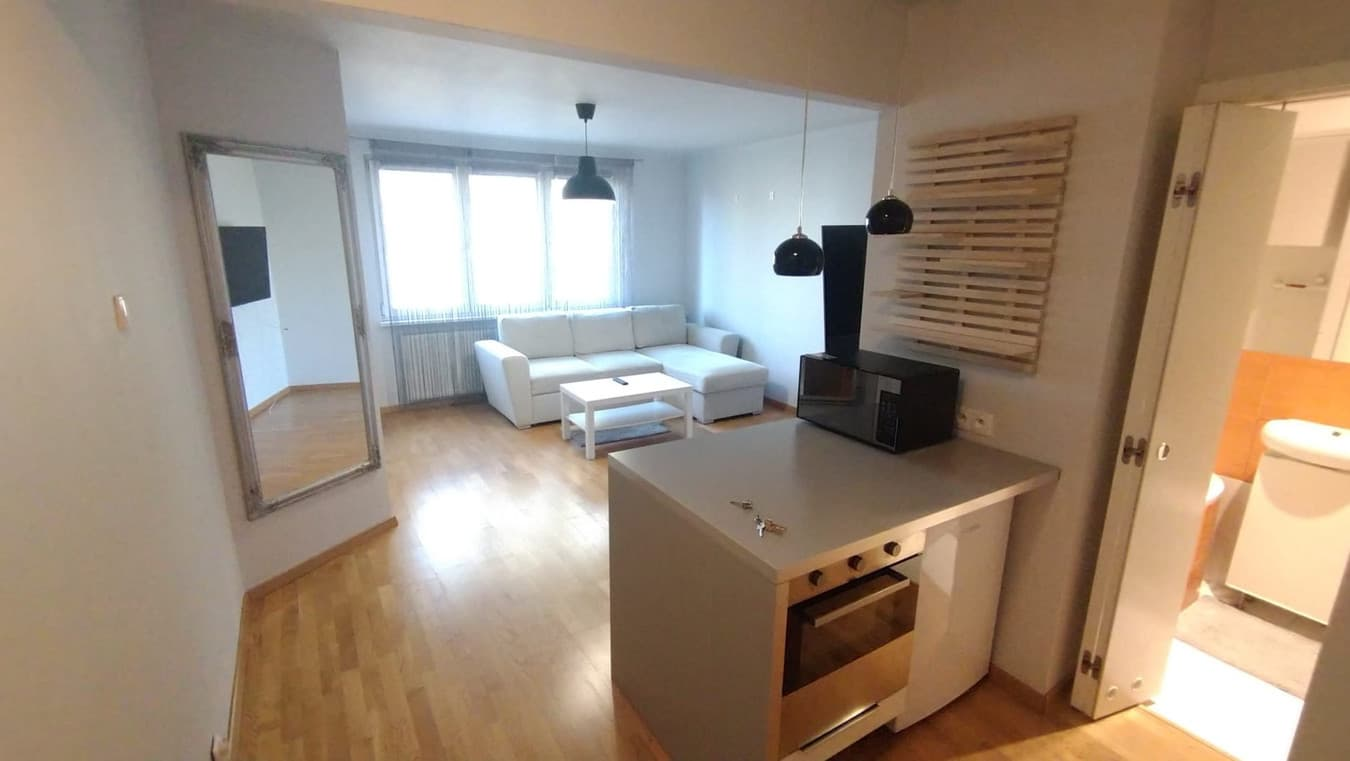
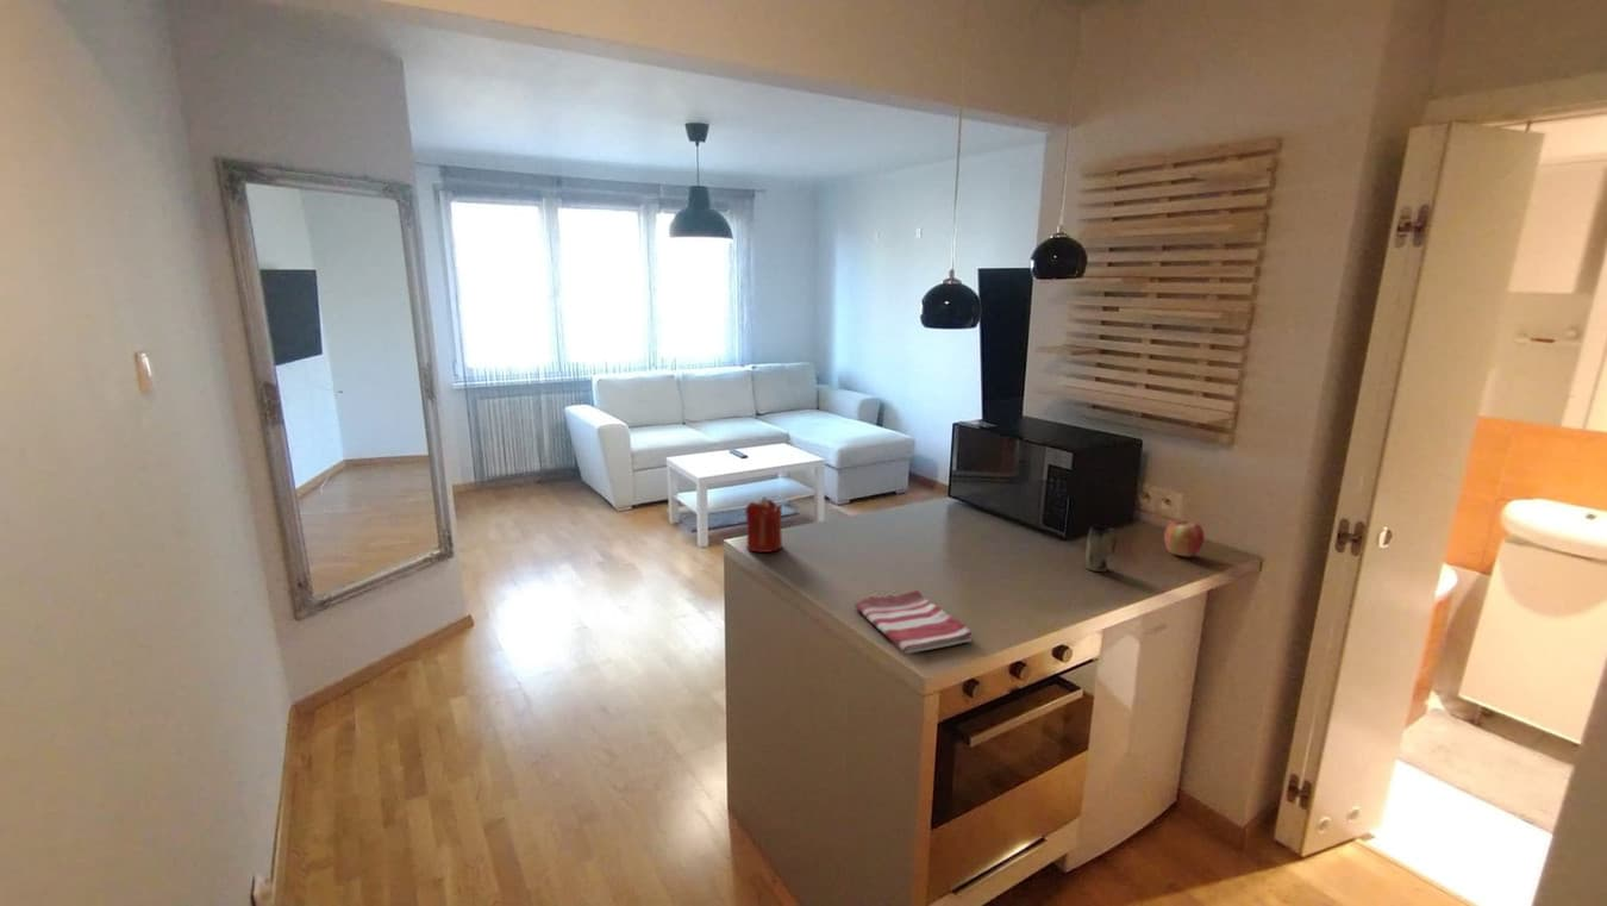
+ apple [1163,519,1206,558]
+ dish towel [853,589,973,655]
+ candle [744,496,783,554]
+ mug [1084,525,1119,573]
